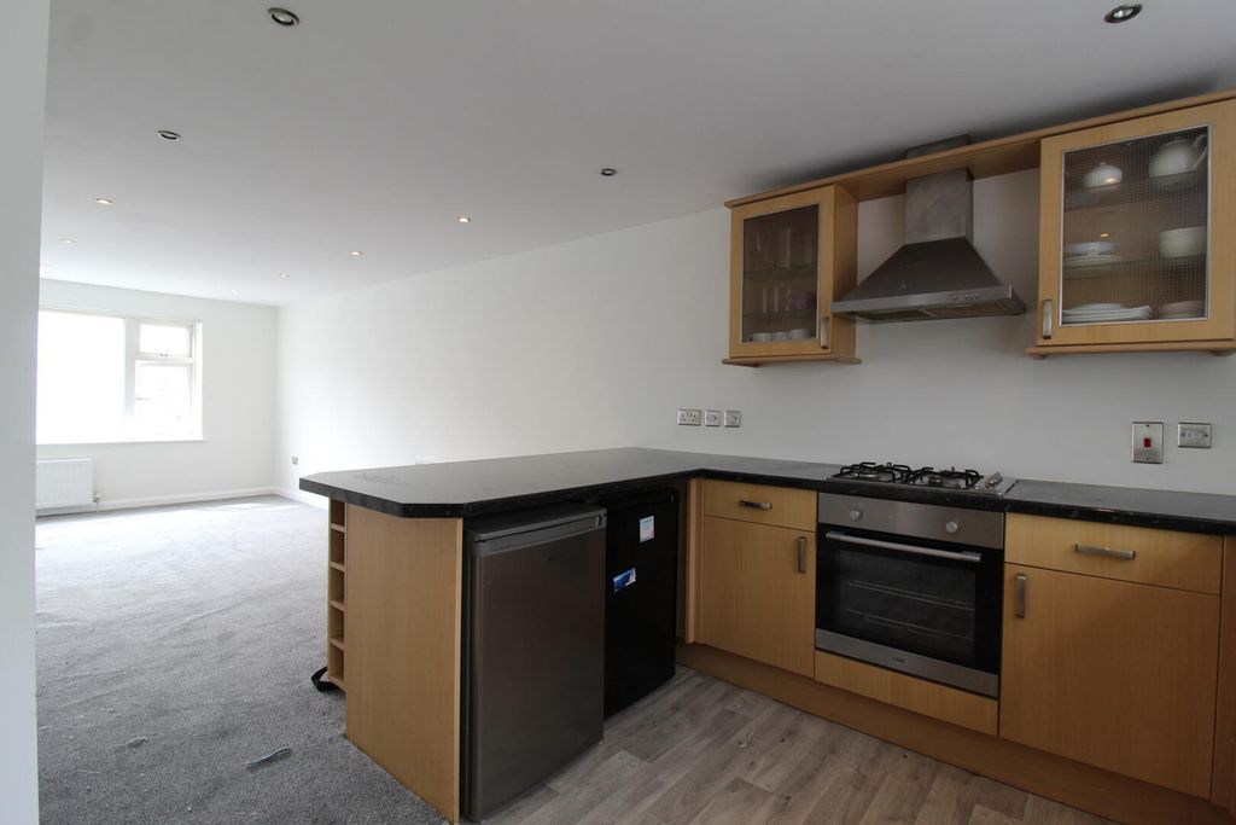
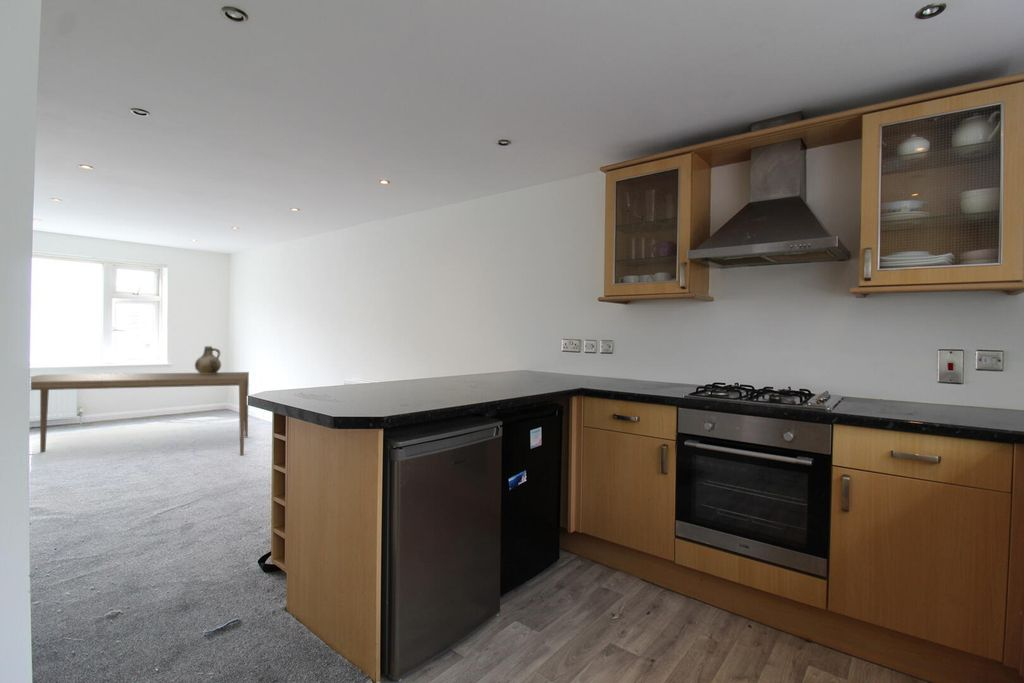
+ dining table [30,371,250,456]
+ ceramic jug [194,345,222,374]
